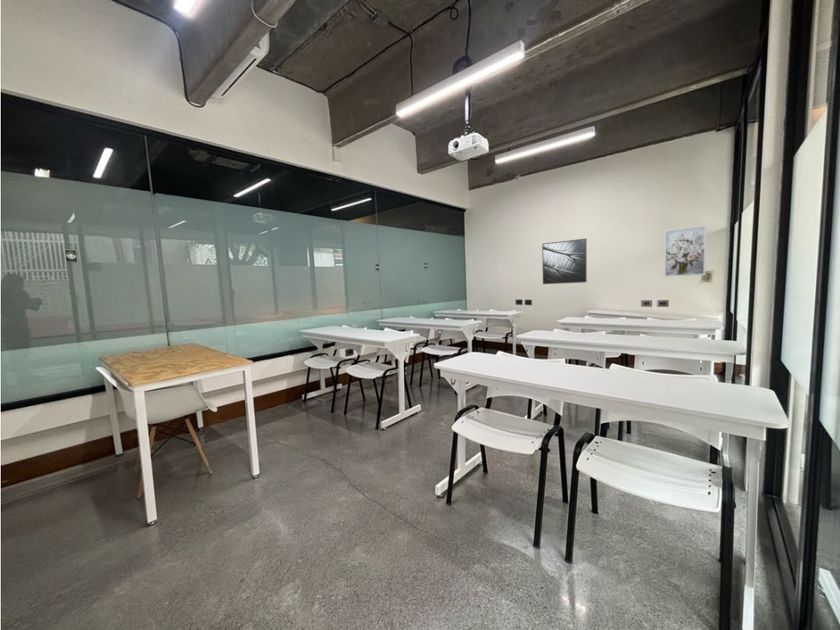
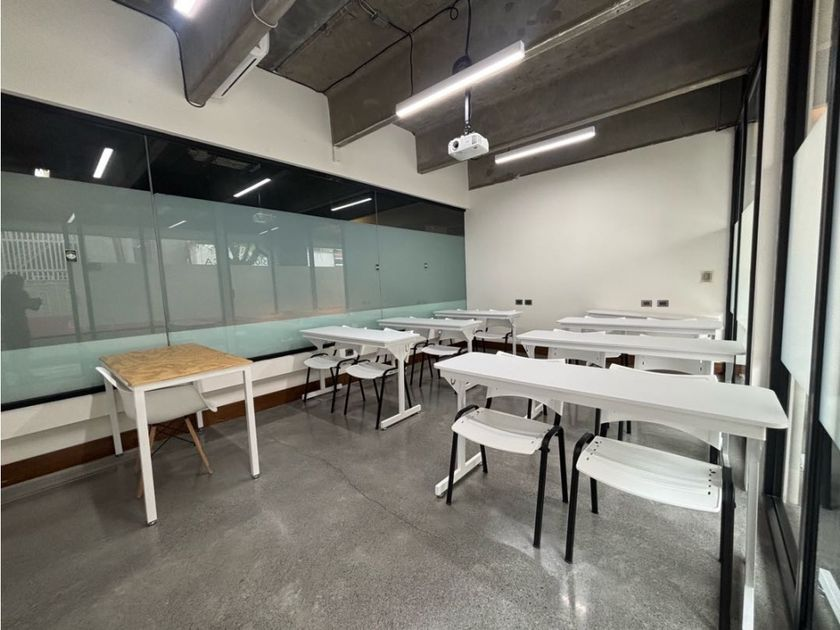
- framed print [541,237,588,285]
- wall art [663,224,708,278]
